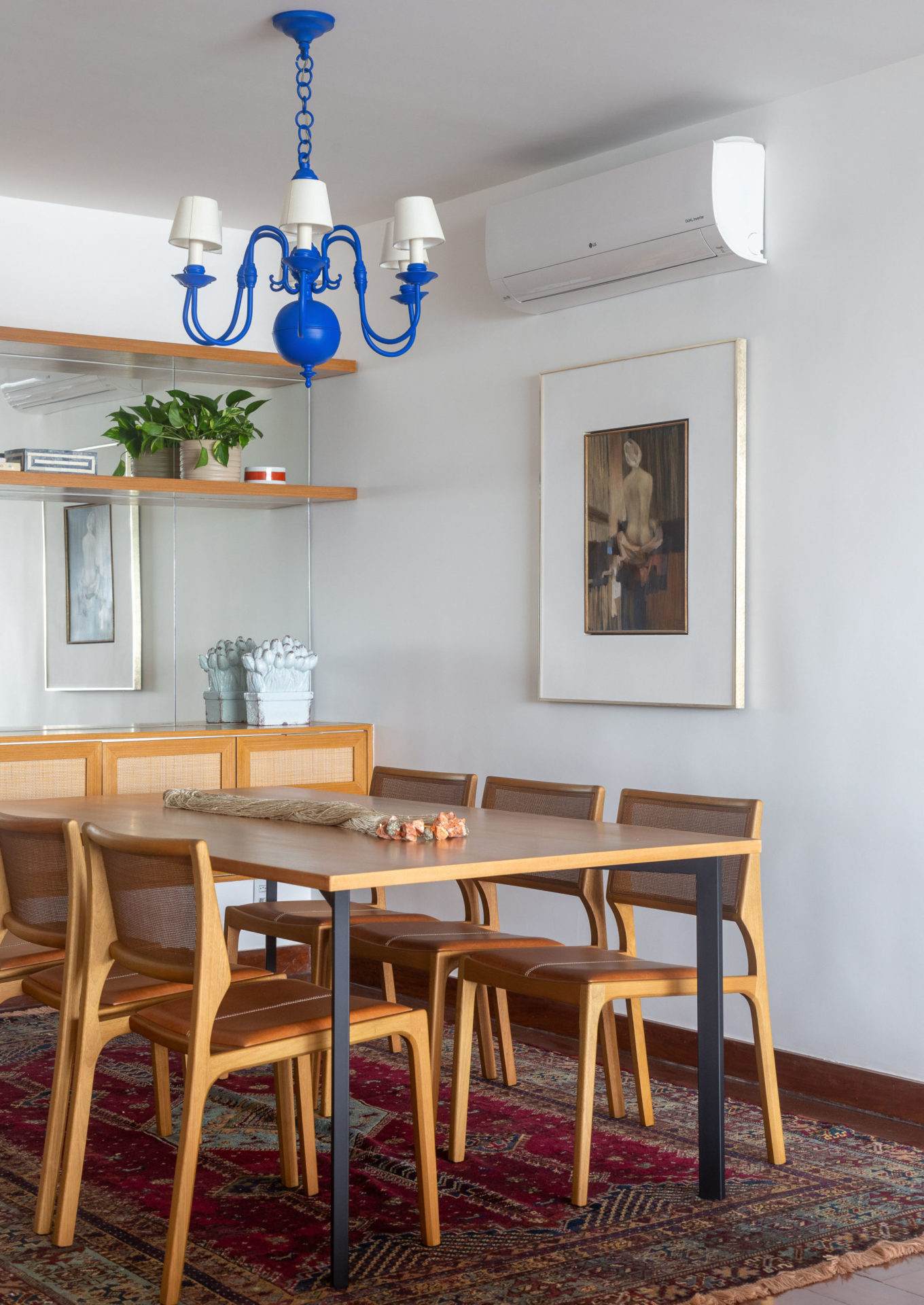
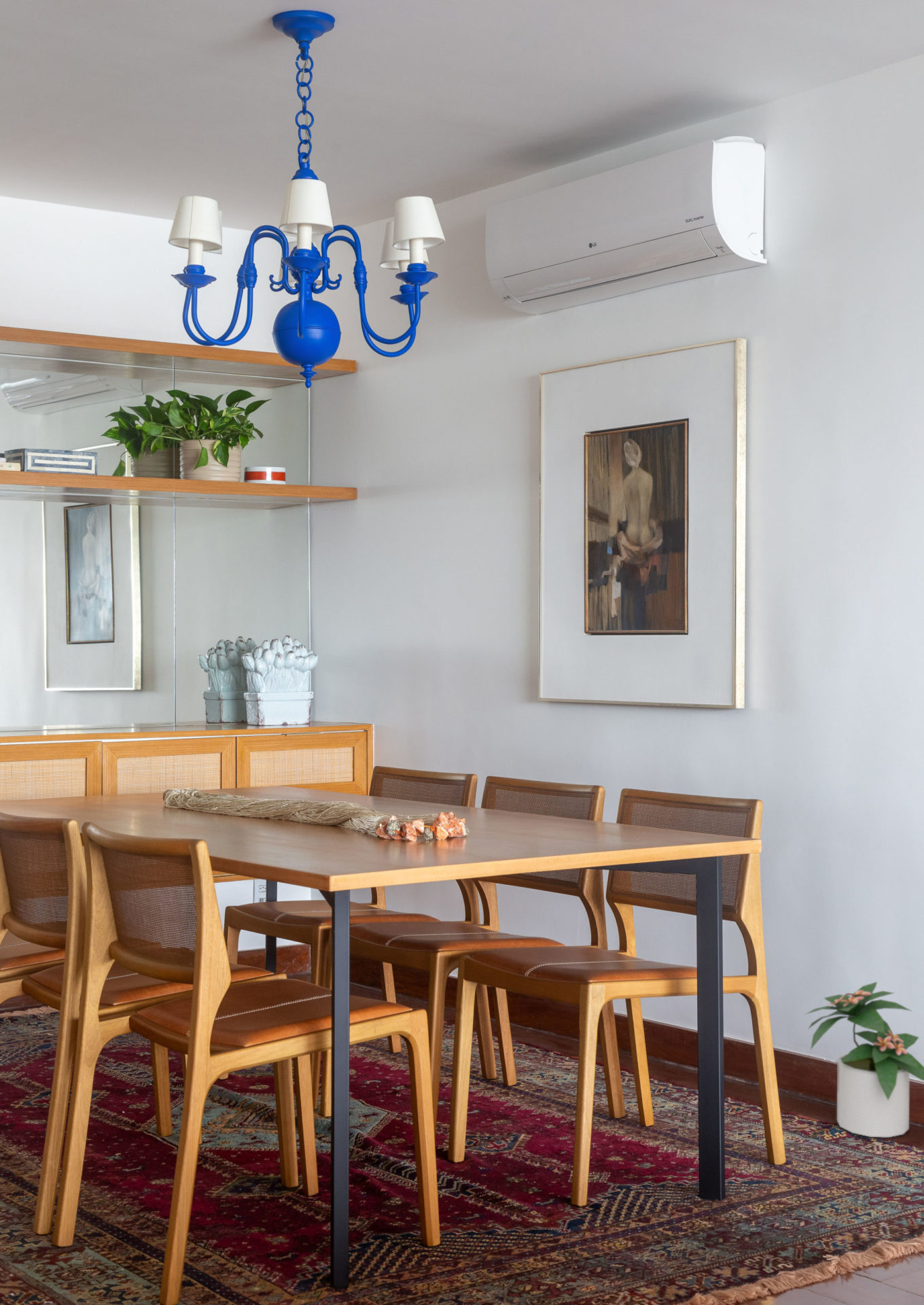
+ potted plant [804,981,924,1138]
